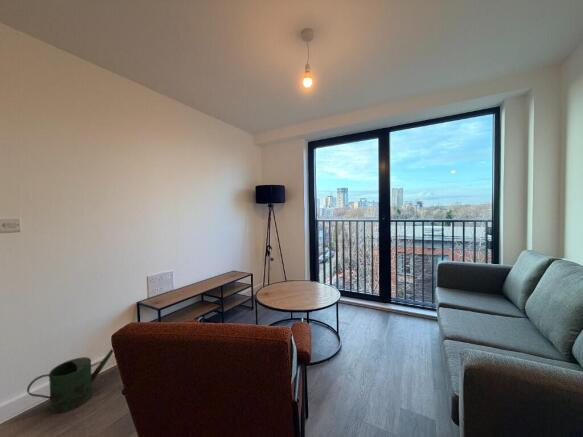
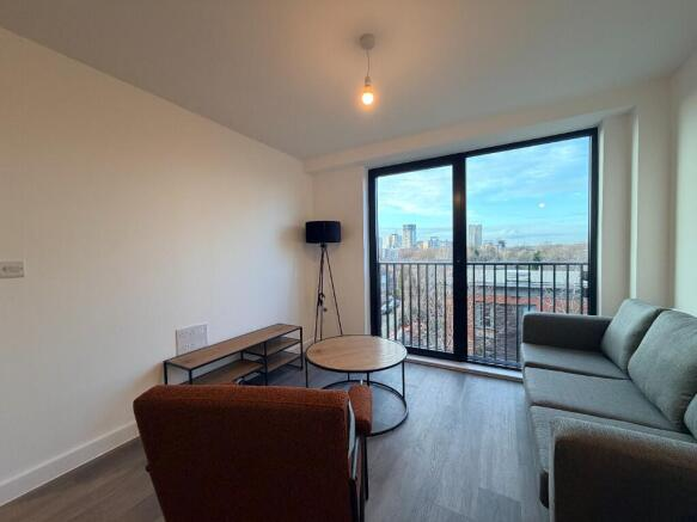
- watering can [26,348,114,414]
